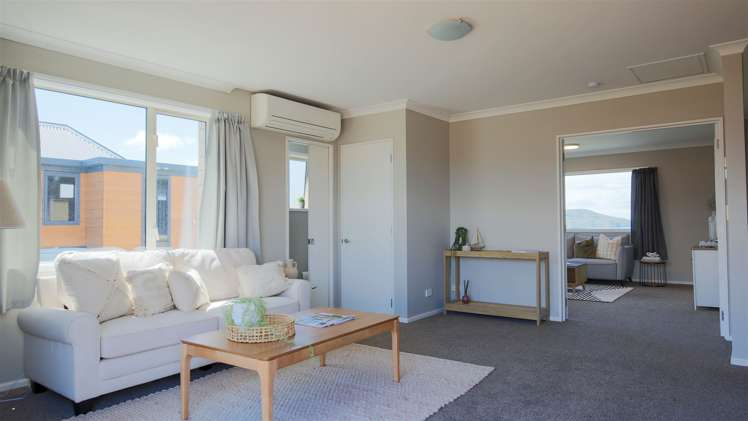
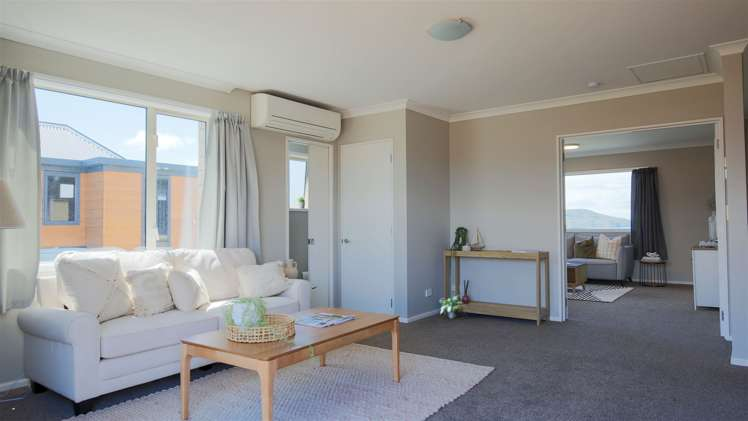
+ potted plant [438,294,471,319]
